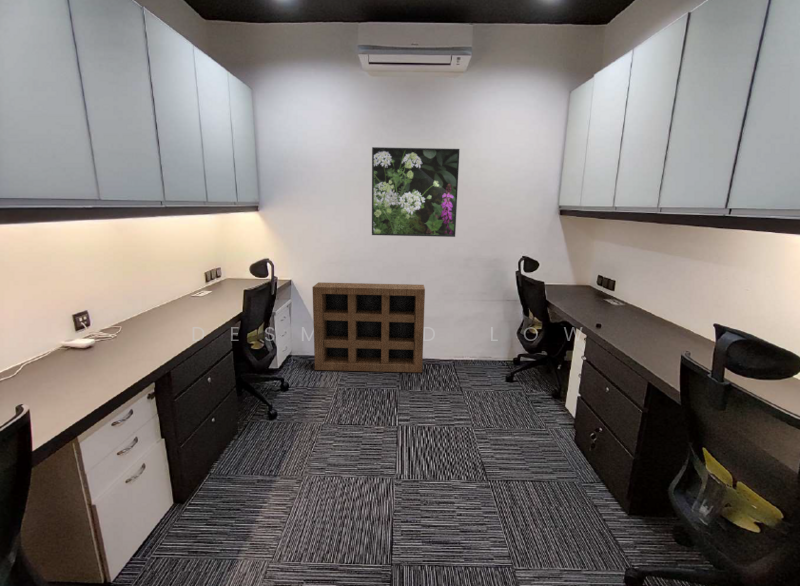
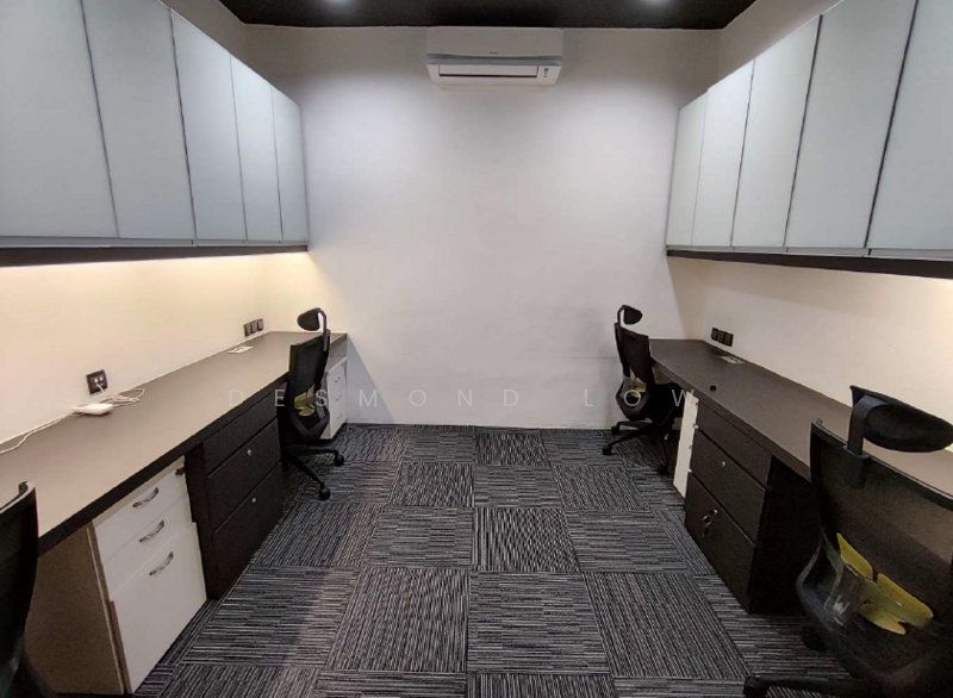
- shelving unit [312,281,426,374]
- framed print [371,146,461,238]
